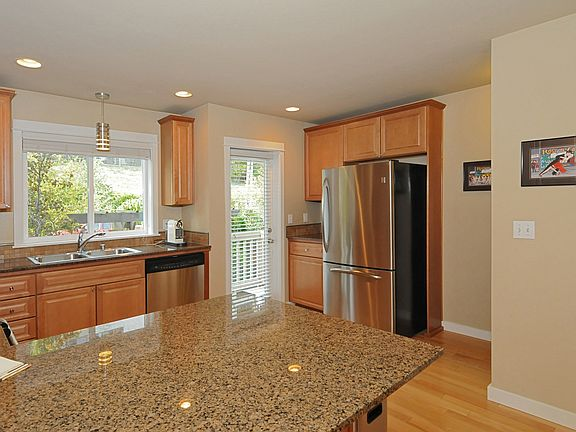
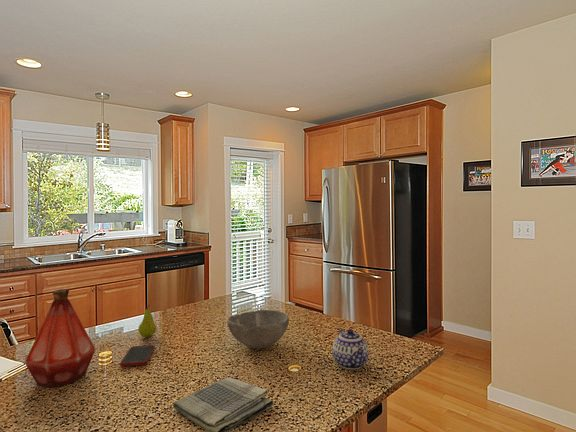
+ teapot [332,328,370,371]
+ bowl [226,309,290,350]
+ bottle [24,288,97,388]
+ fruit [138,304,157,338]
+ cell phone [119,344,155,367]
+ dish towel [172,376,275,432]
